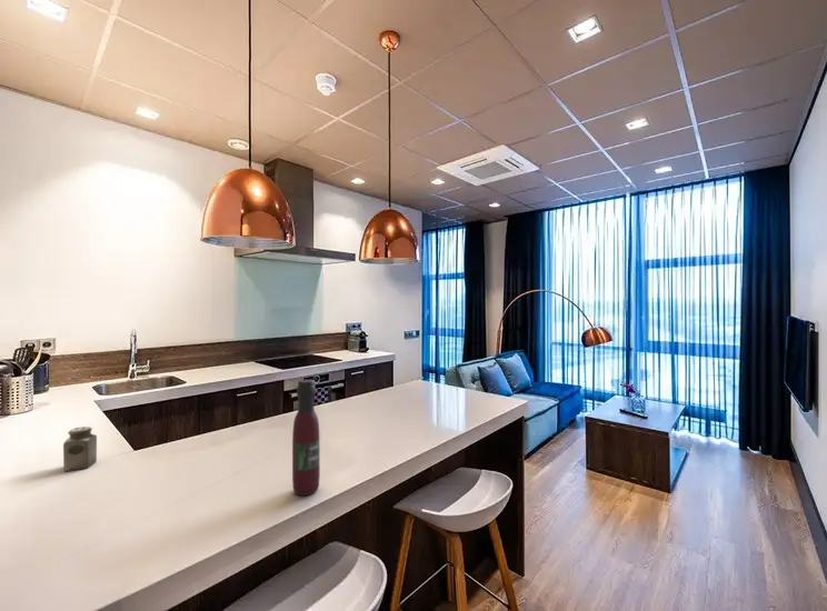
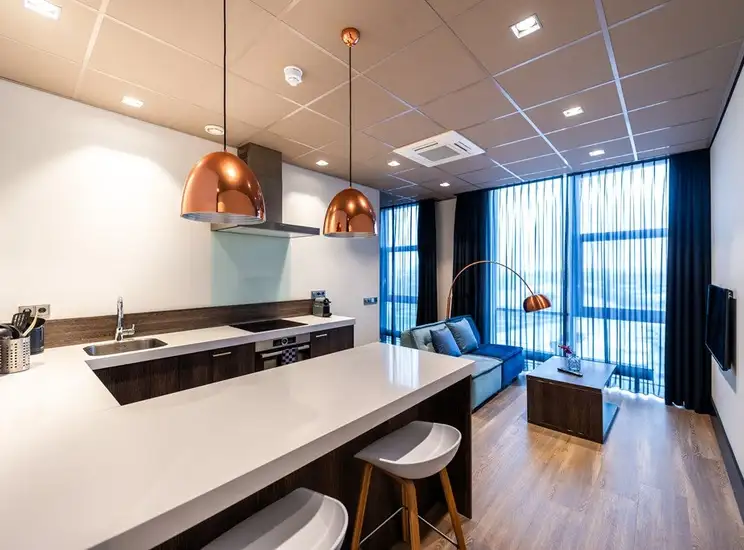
- wine bottle [291,379,321,497]
- salt shaker [62,425,98,472]
